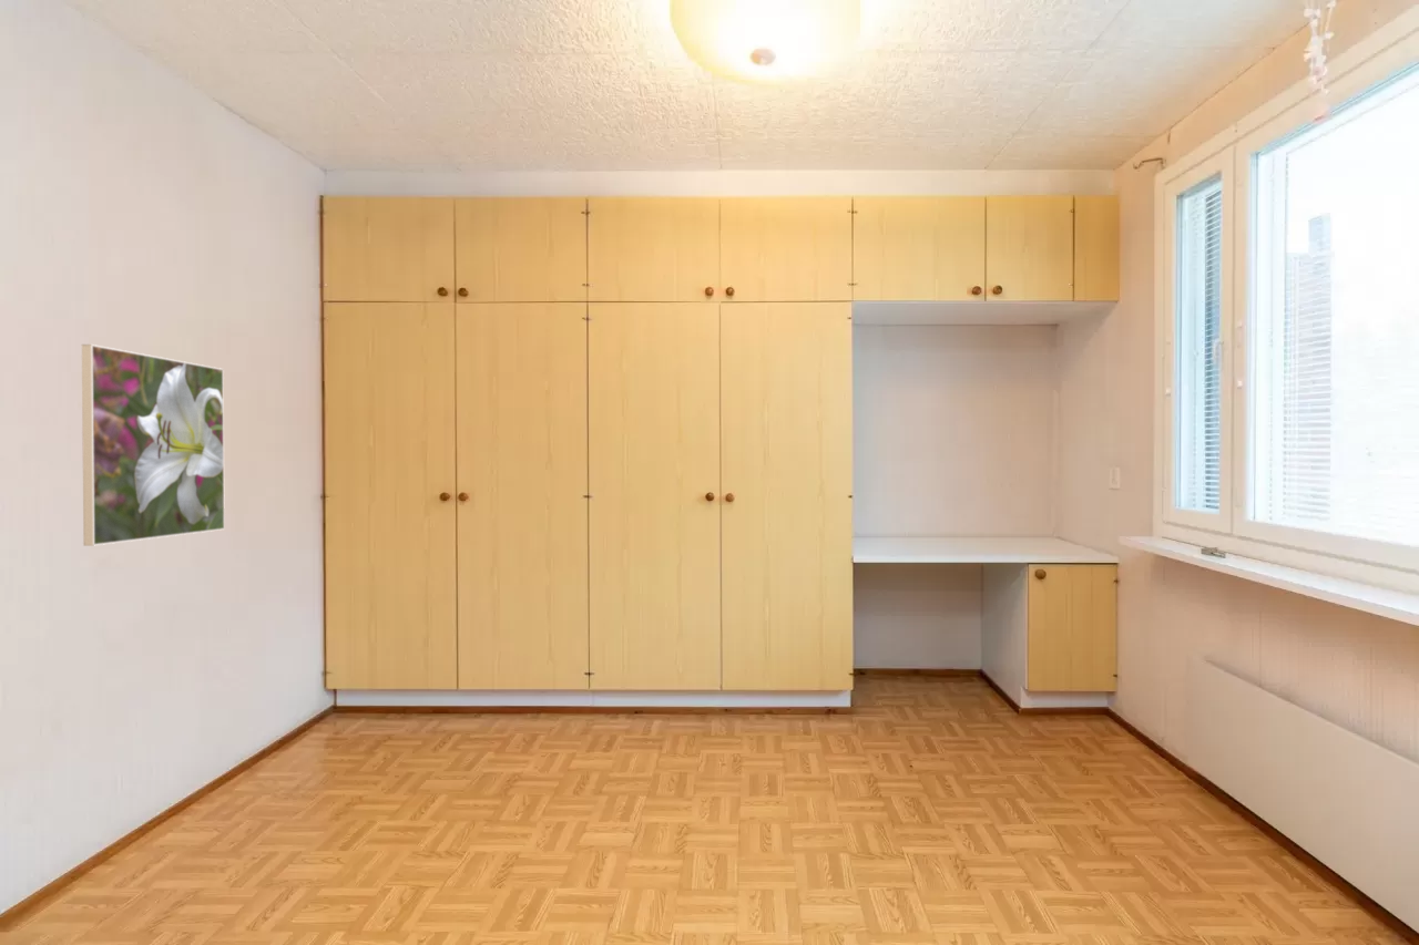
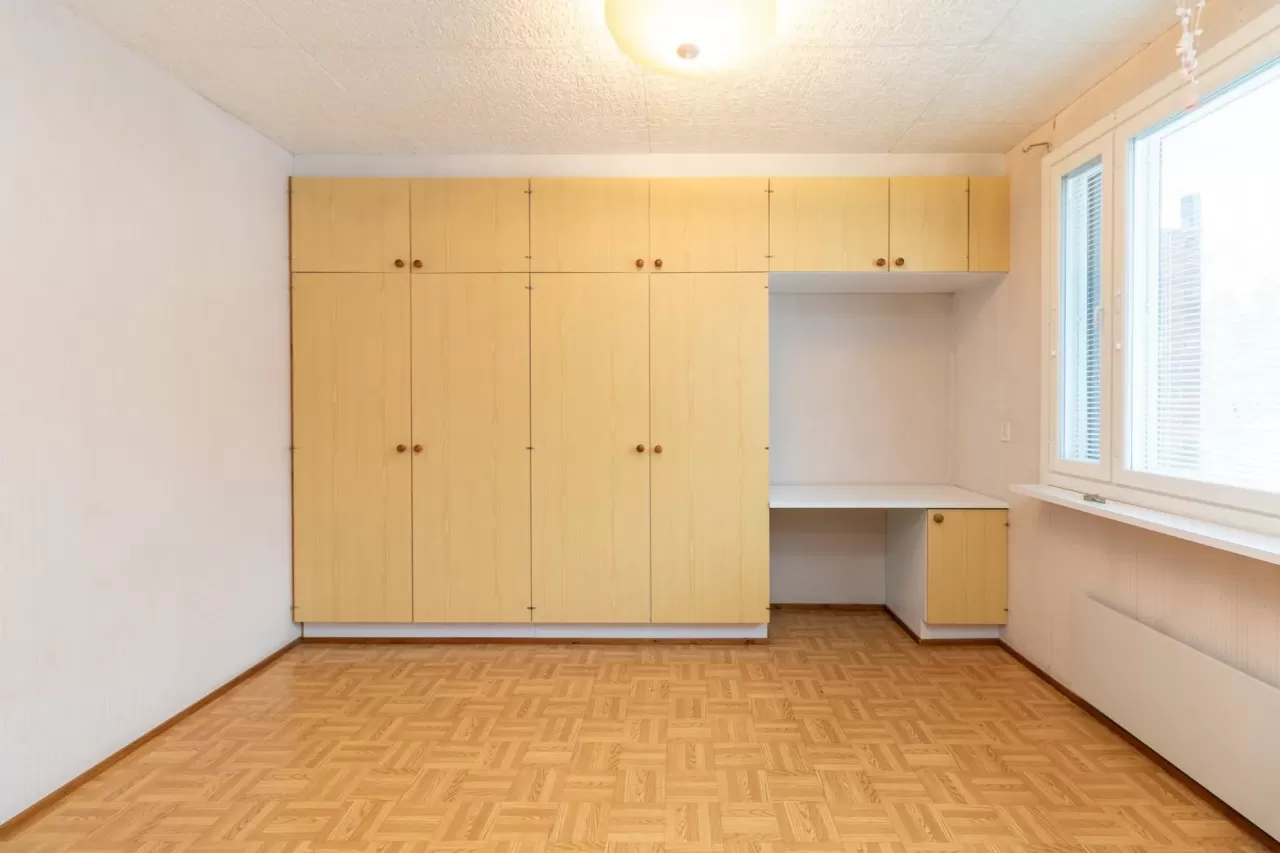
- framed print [81,343,226,547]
